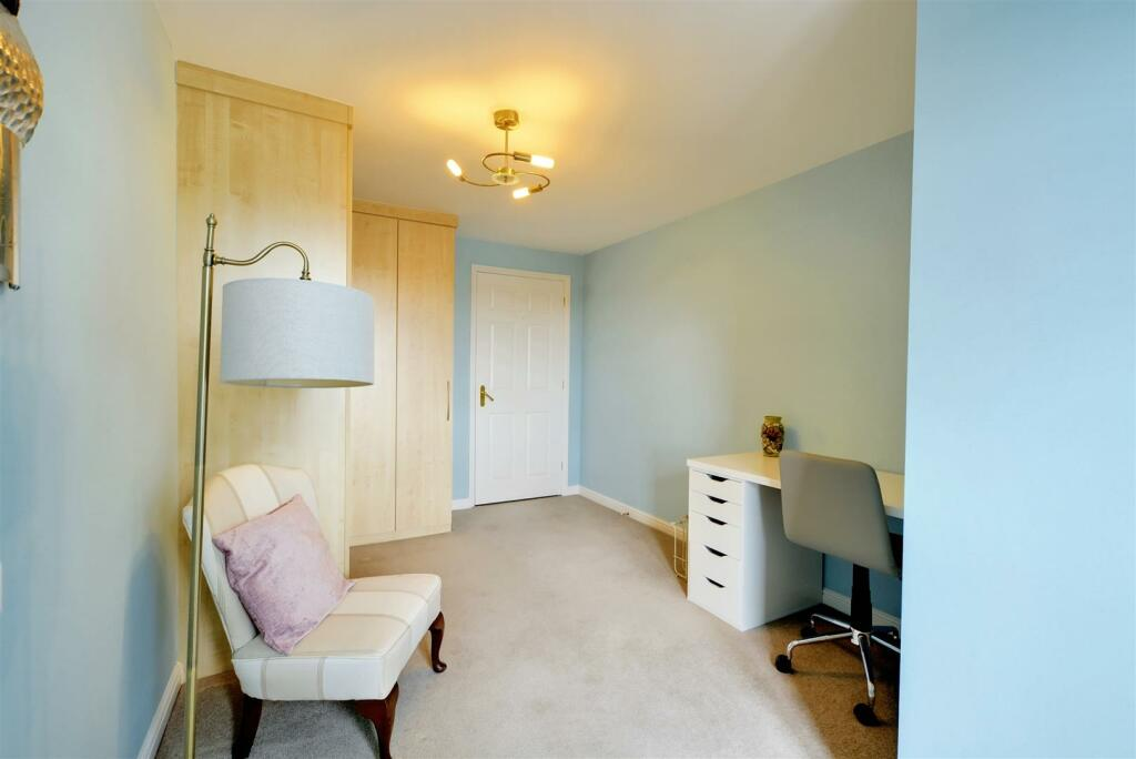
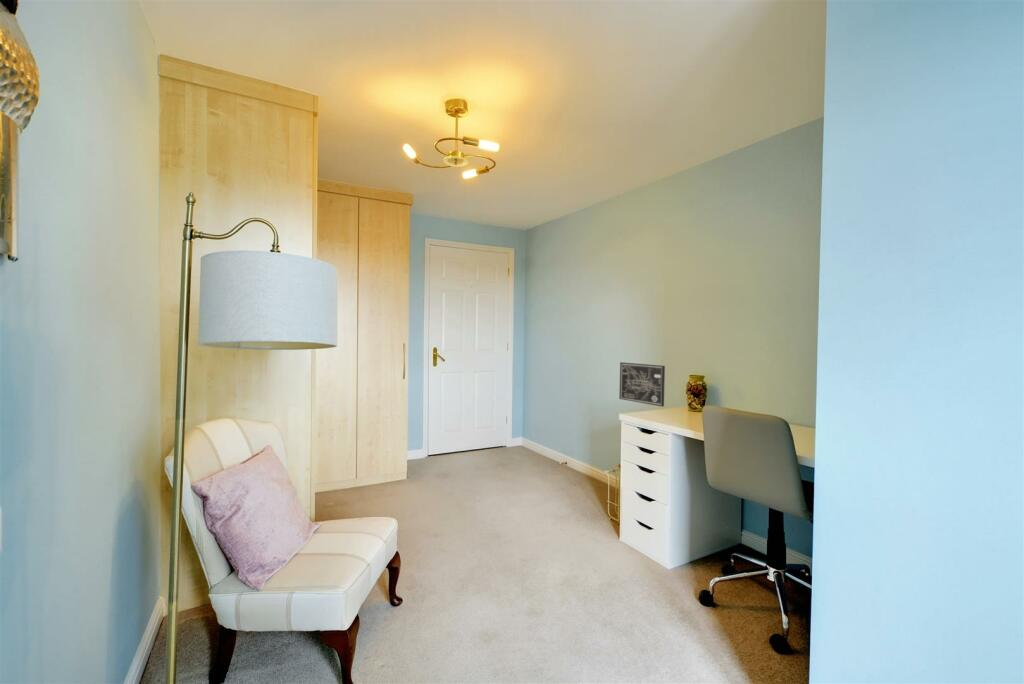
+ wall art [618,361,666,408]
